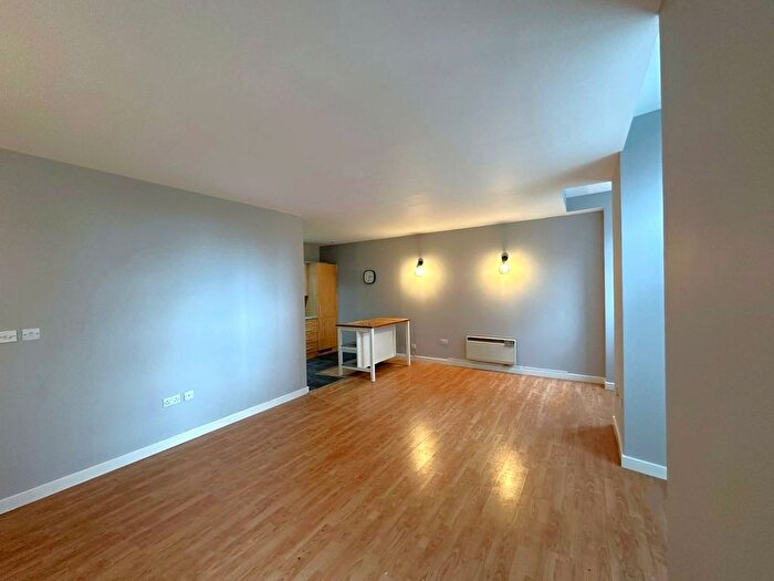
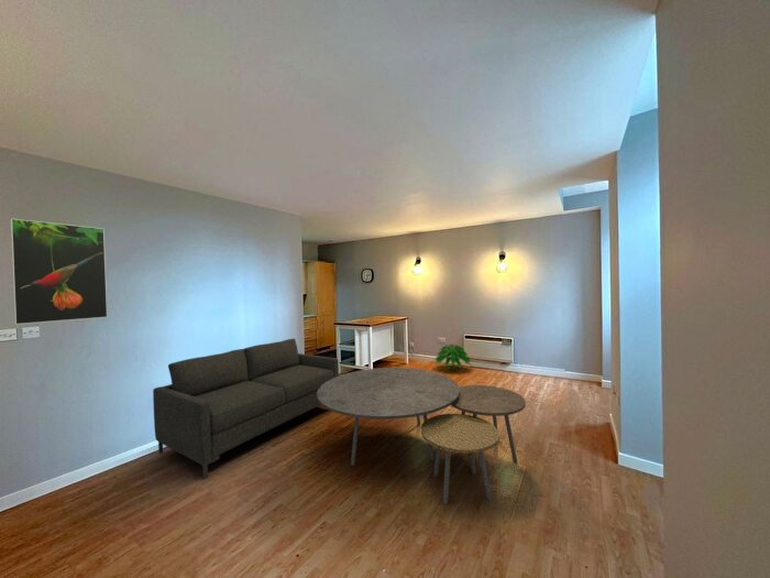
+ sofa [152,338,340,480]
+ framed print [9,218,109,326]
+ indoor plant [432,343,473,371]
+ coffee table [317,367,527,505]
